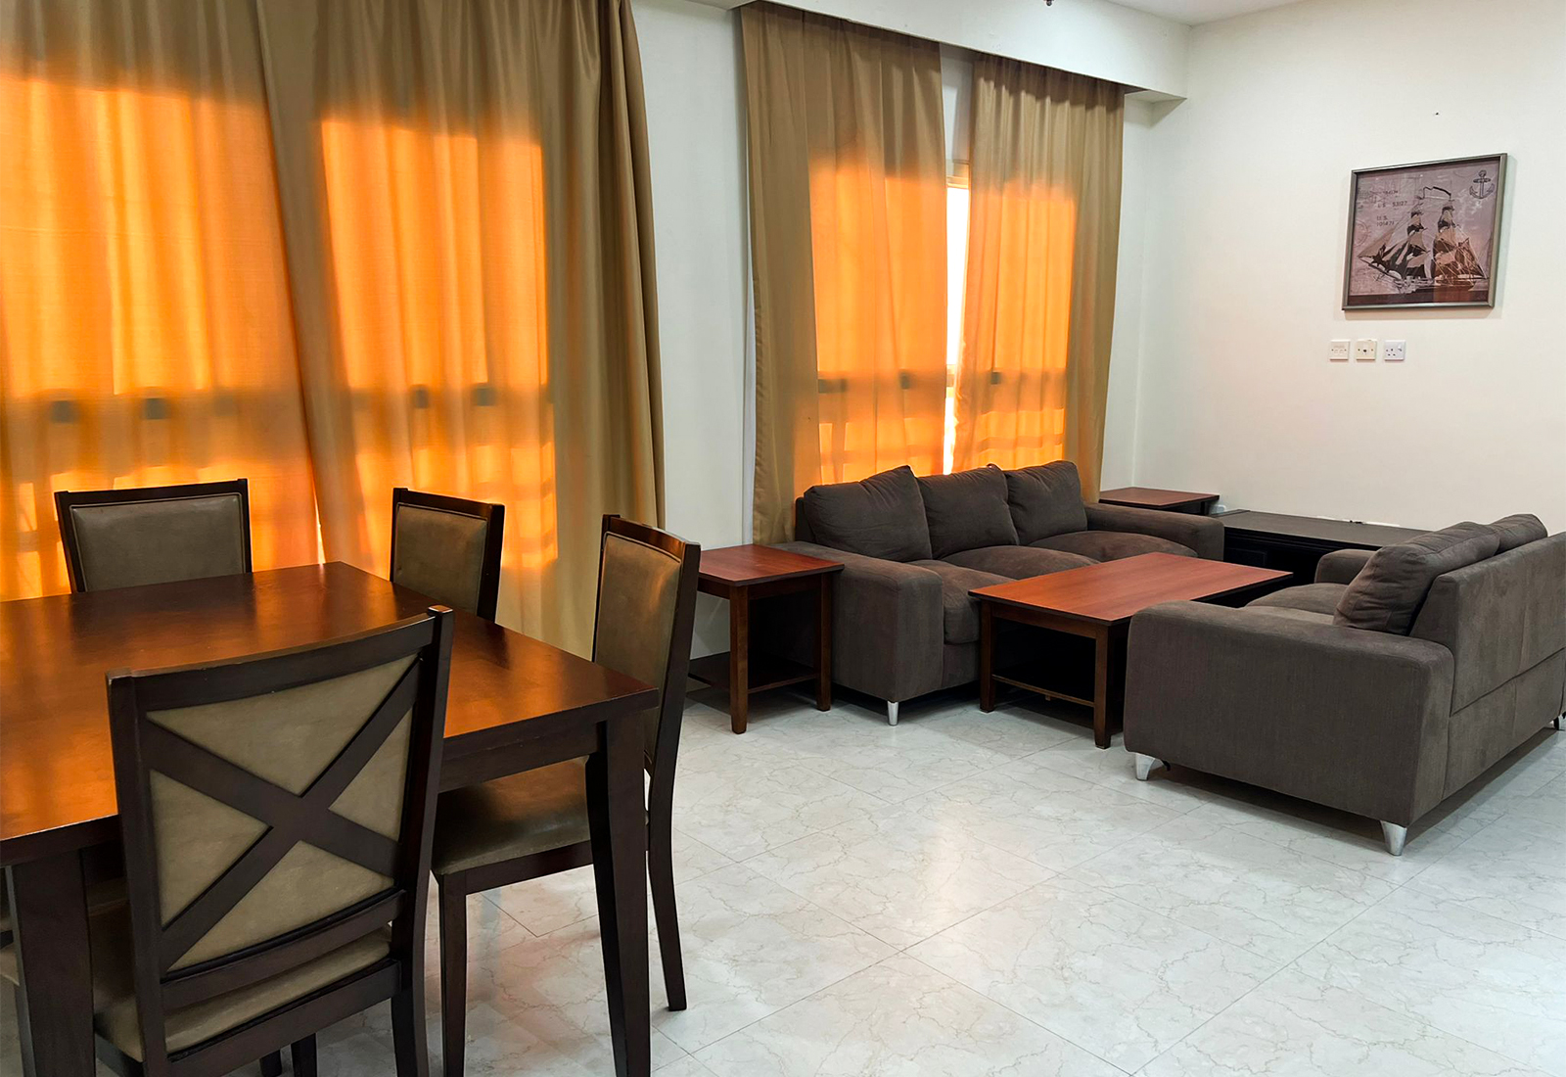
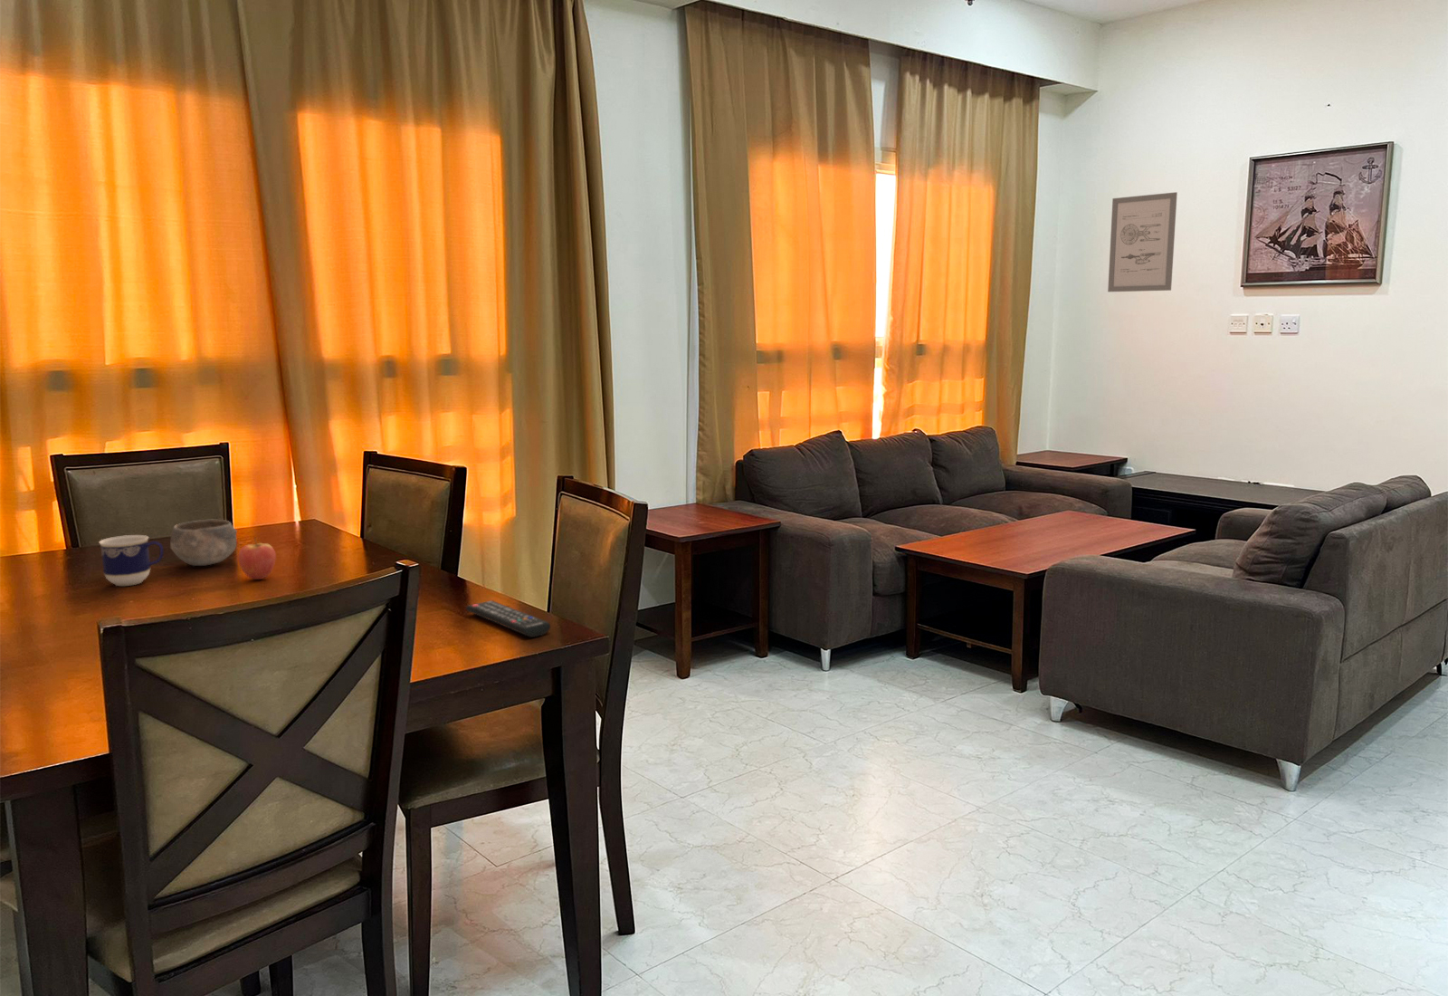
+ wall art [1107,191,1178,293]
+ fruit [238,536,277,580]
+ cup [98,534,164,587]
+ bowl [169,518,238,567]
+ remote control [465,600,551,638]
